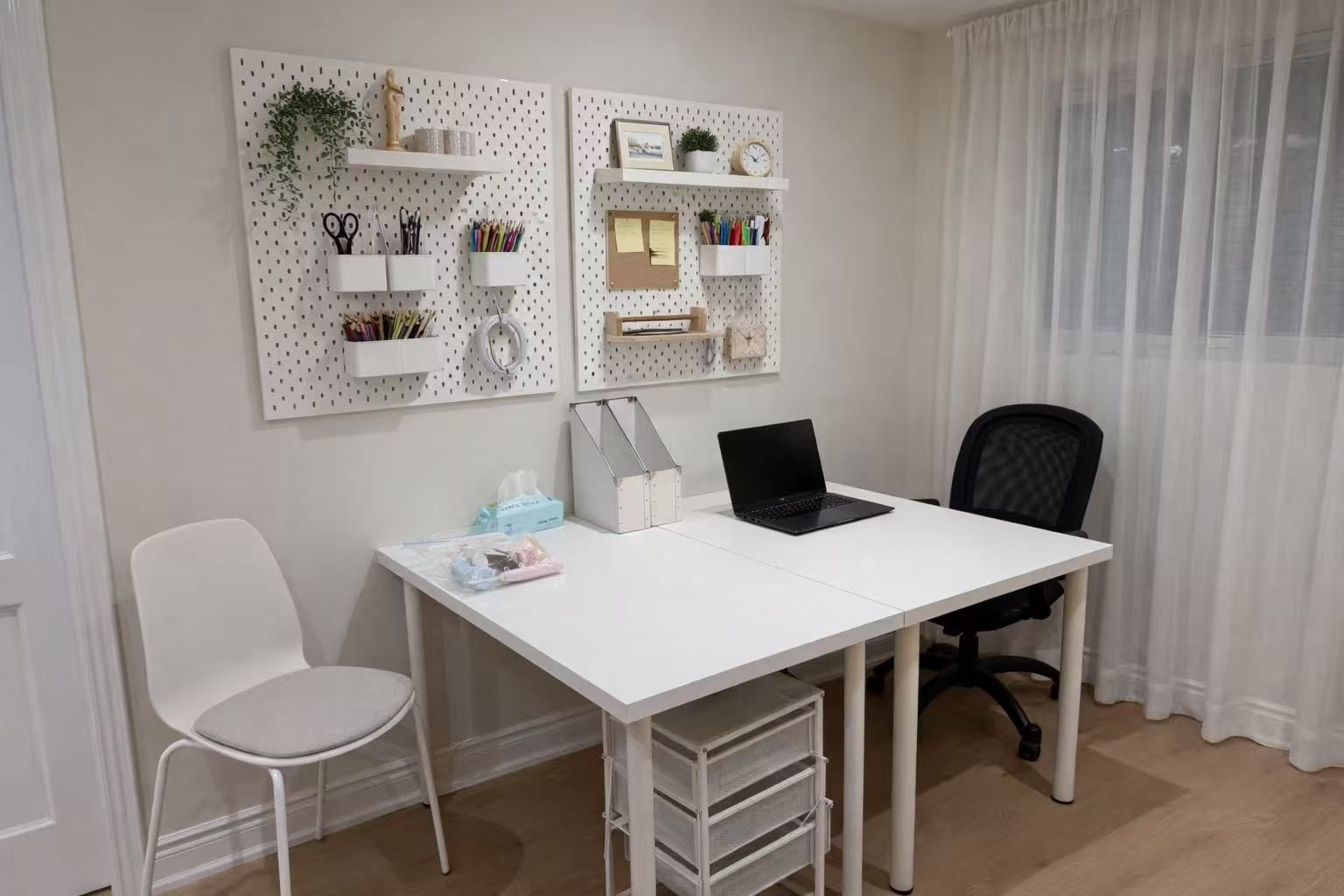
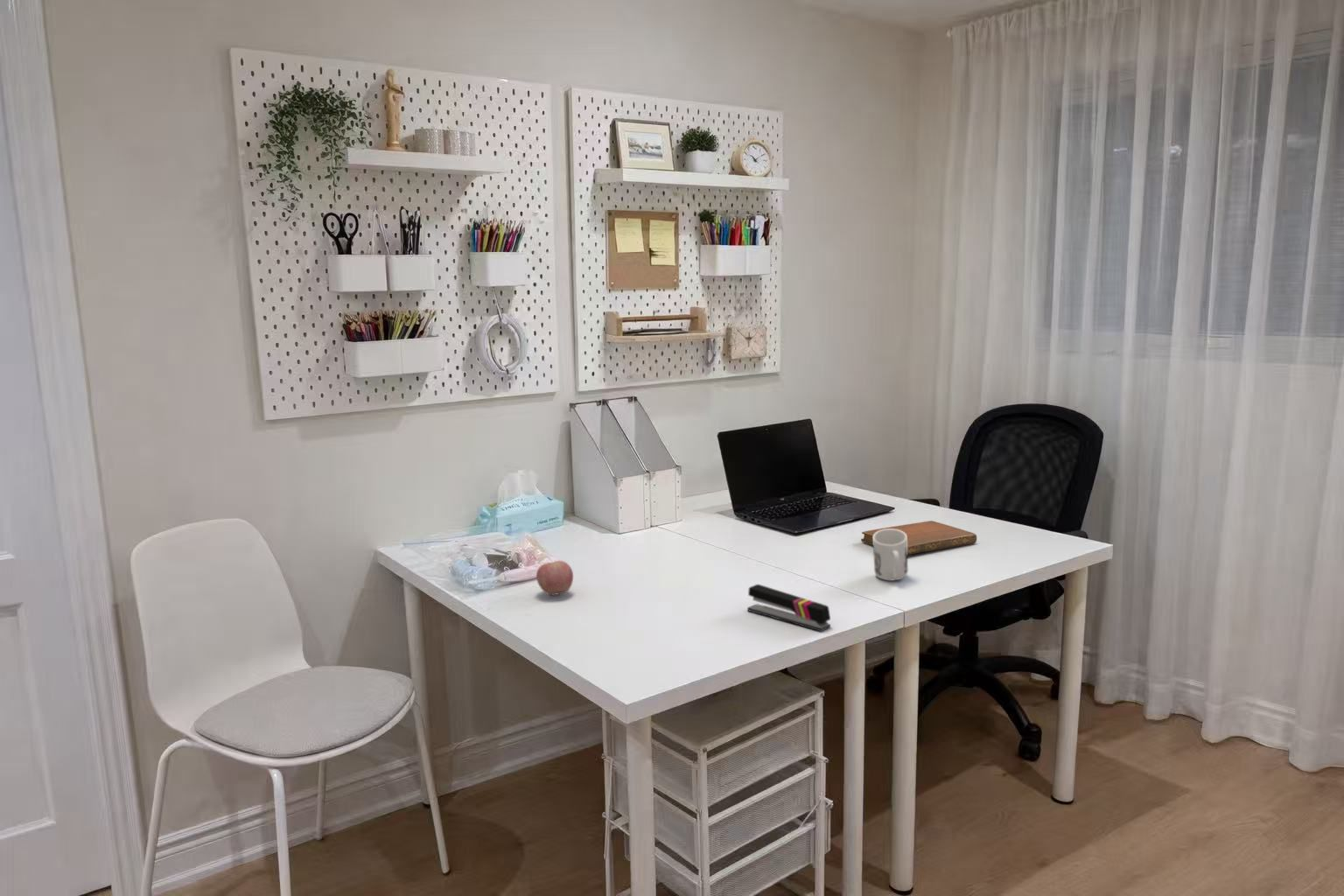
+ mug [872,529,909,581]
+ apple [535,560,574,596]
+ notebook [860,520,977,556]
+ stapler [746,584,831,632]
